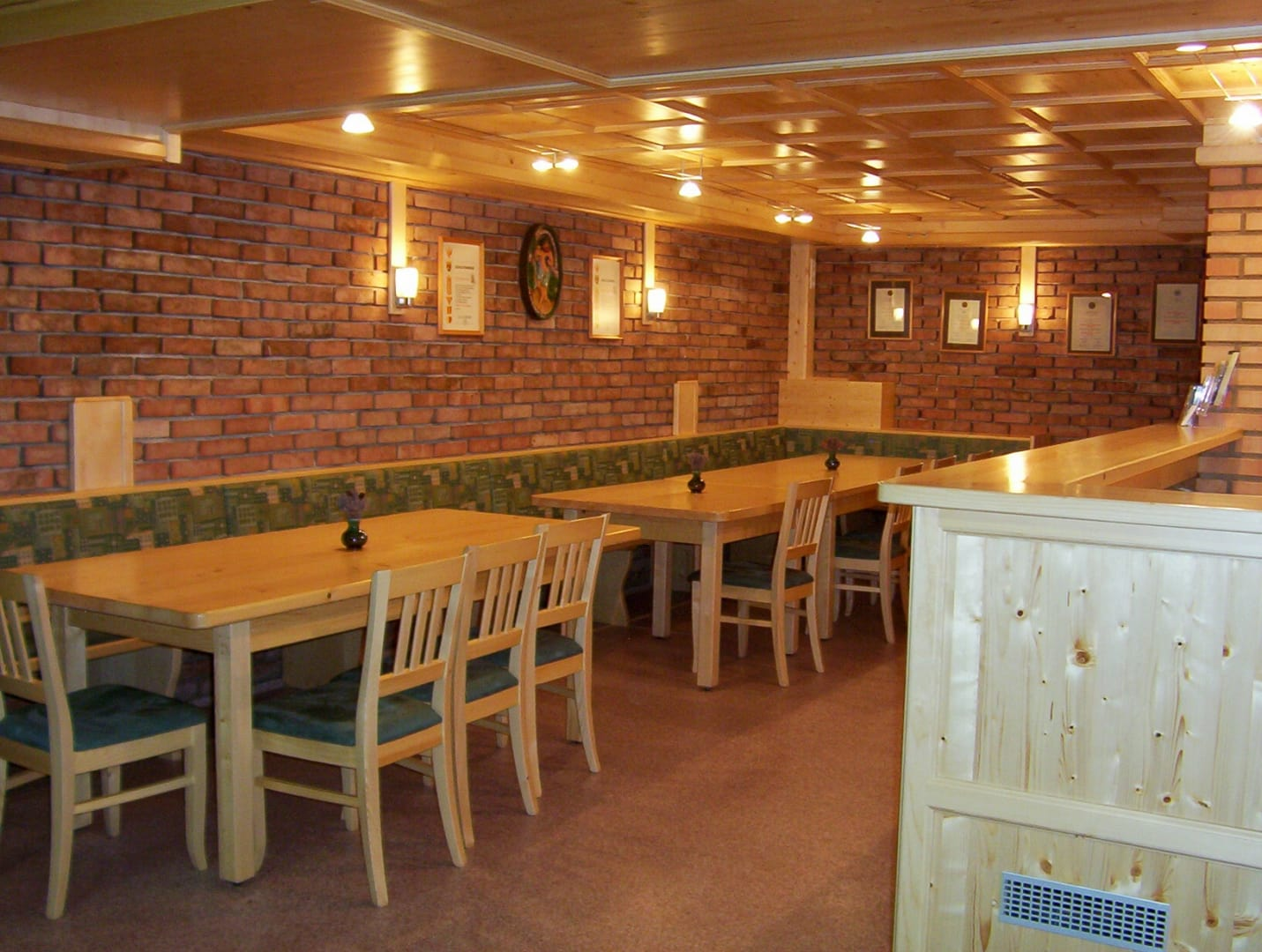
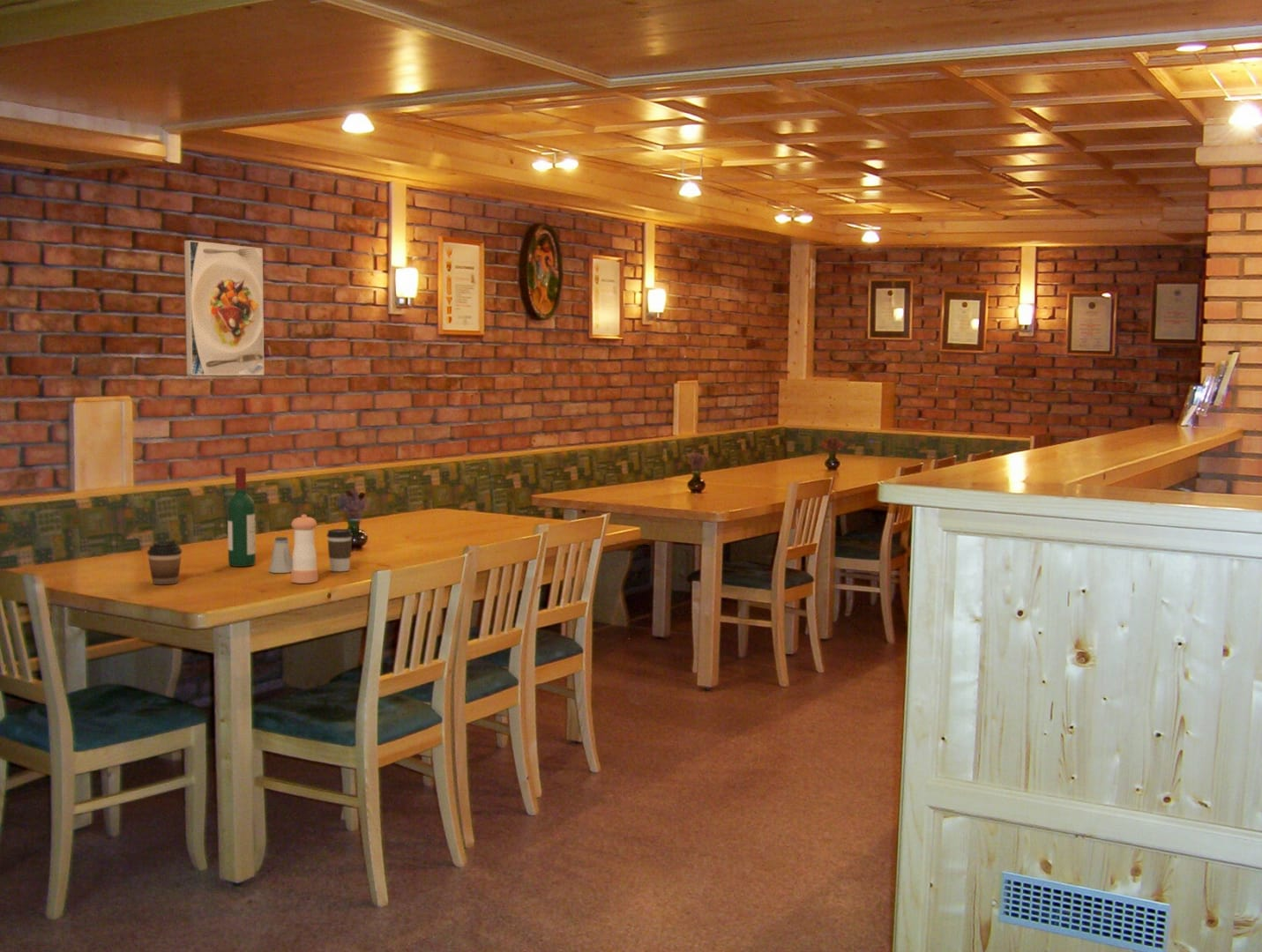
+ pepper shaker [290,514,318,584]
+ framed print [183,240,265,376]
+ wine bottle [227,466,257,568]
+ coffee cup [146,539,183,585]
+ saltshaker [268,536,293,574]
+ coffee cup [326,528,354,572]
